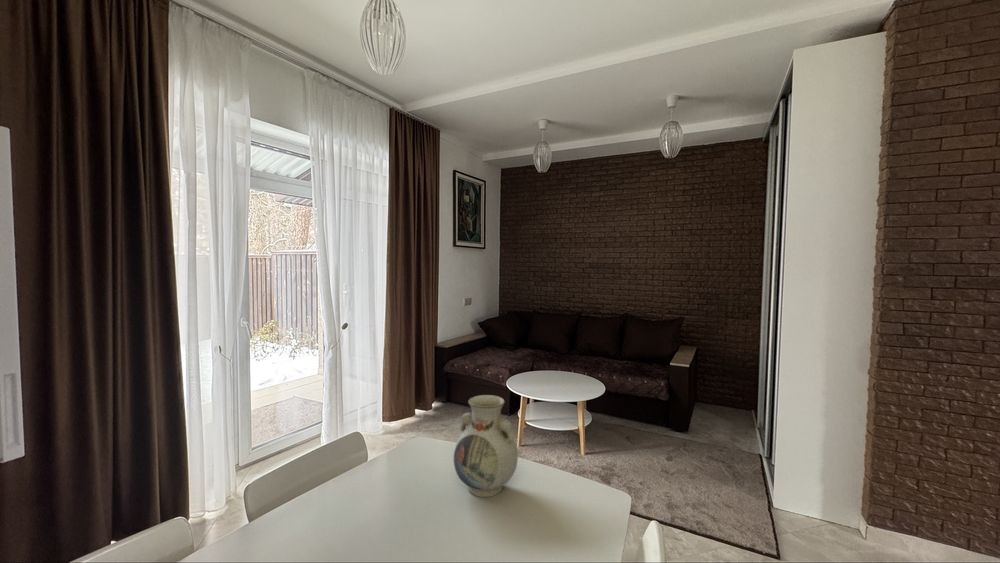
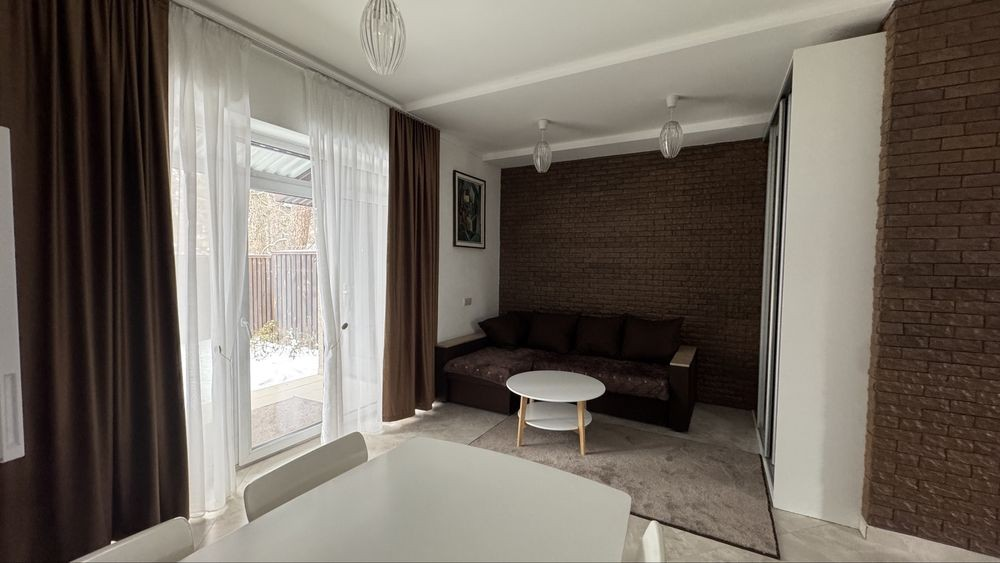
- vase [452,394,519,498]
